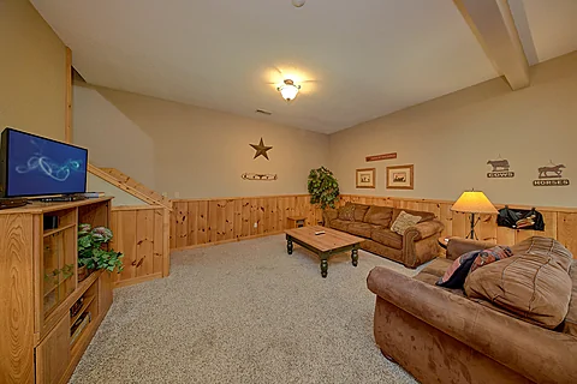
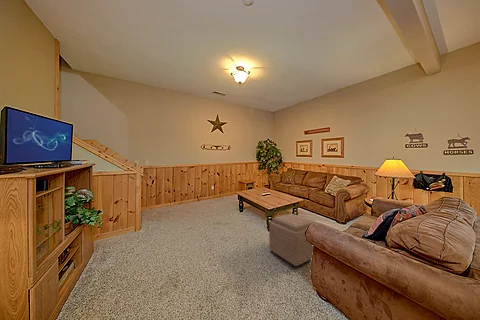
+ ottoman [268,213,316,267]
